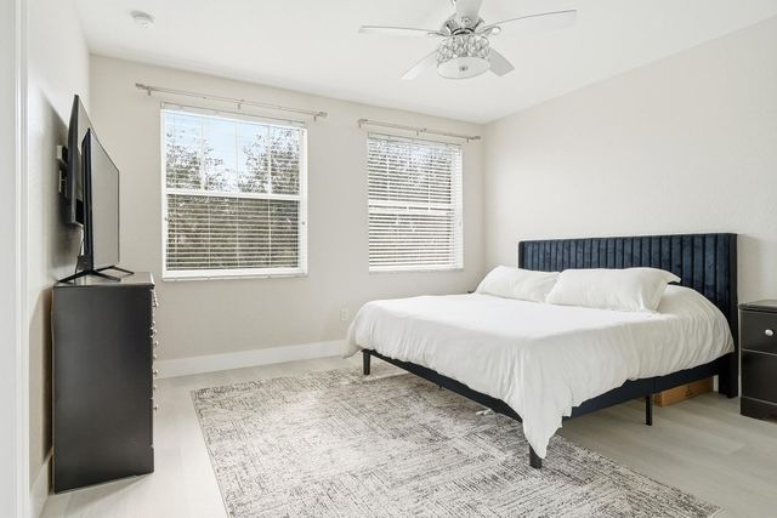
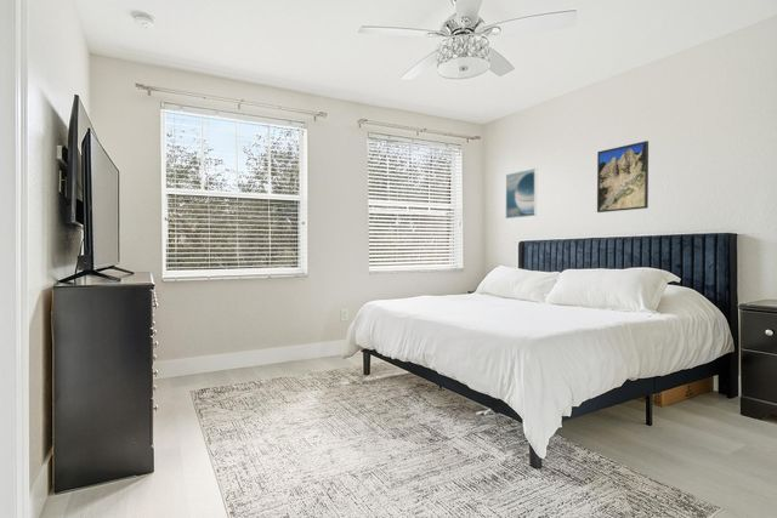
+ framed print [596,140,650,214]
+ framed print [505,167,538,220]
